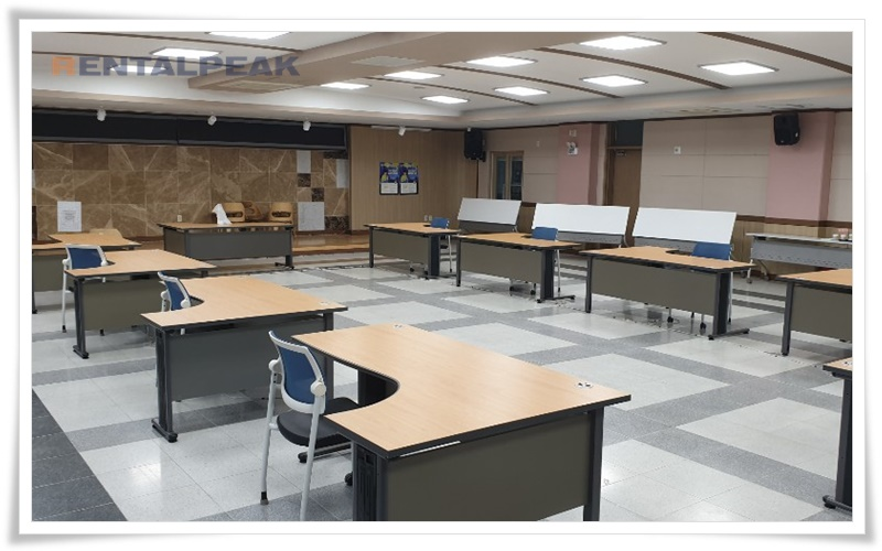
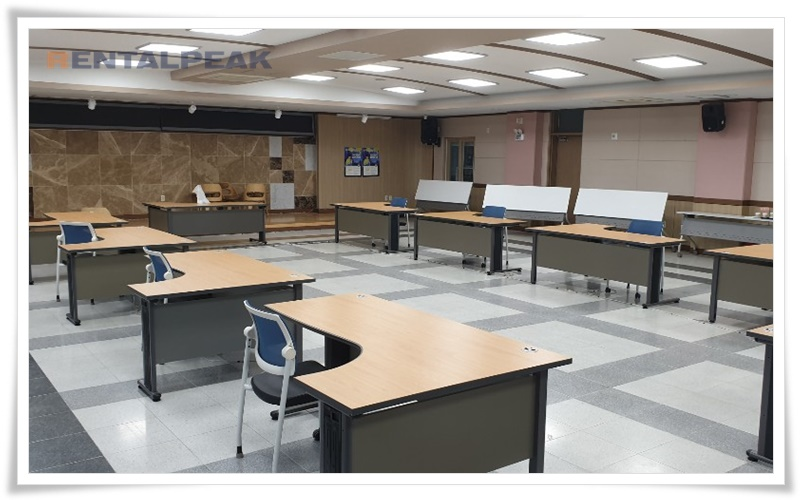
- wall art [56,201,83,233]
